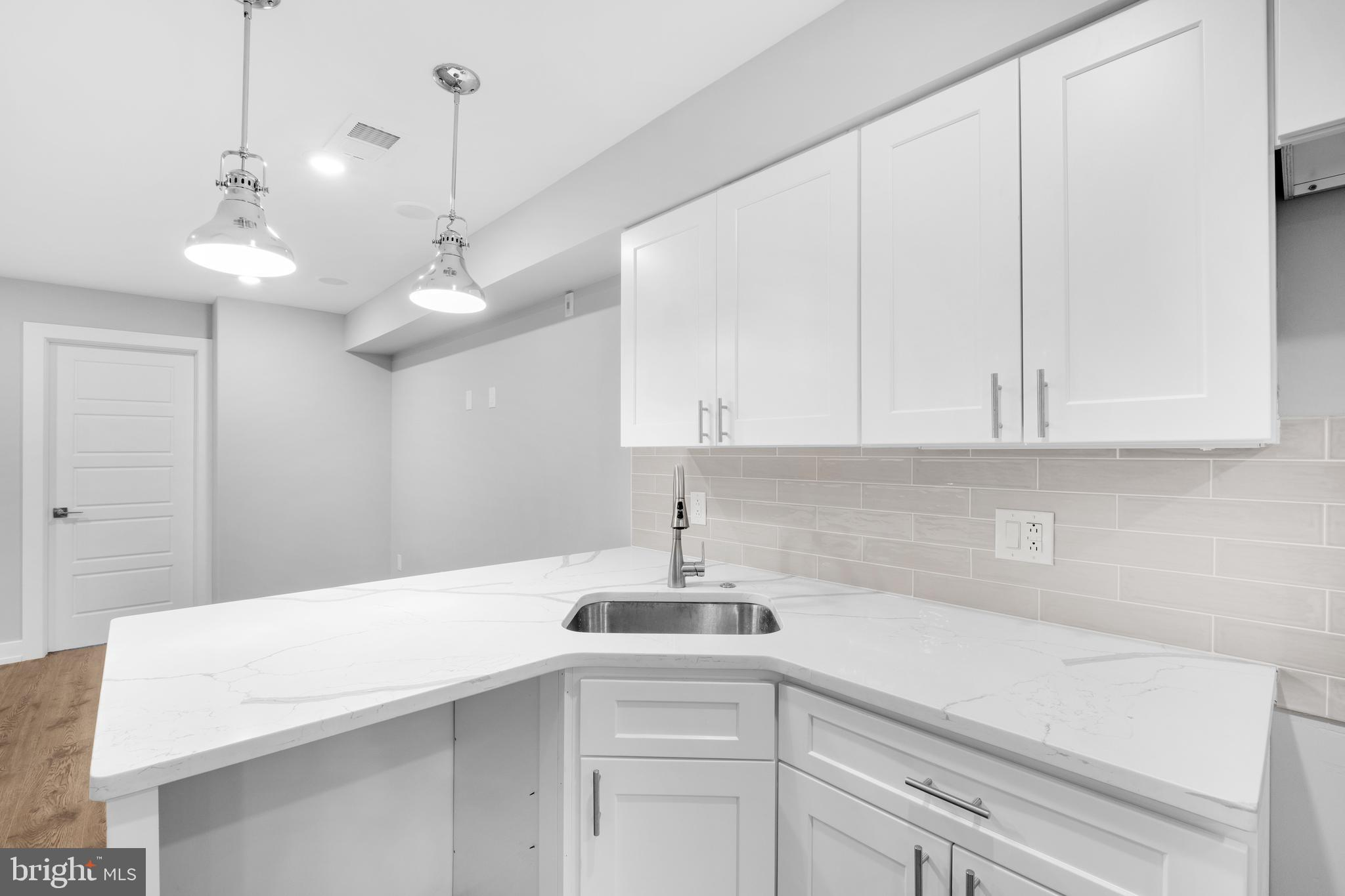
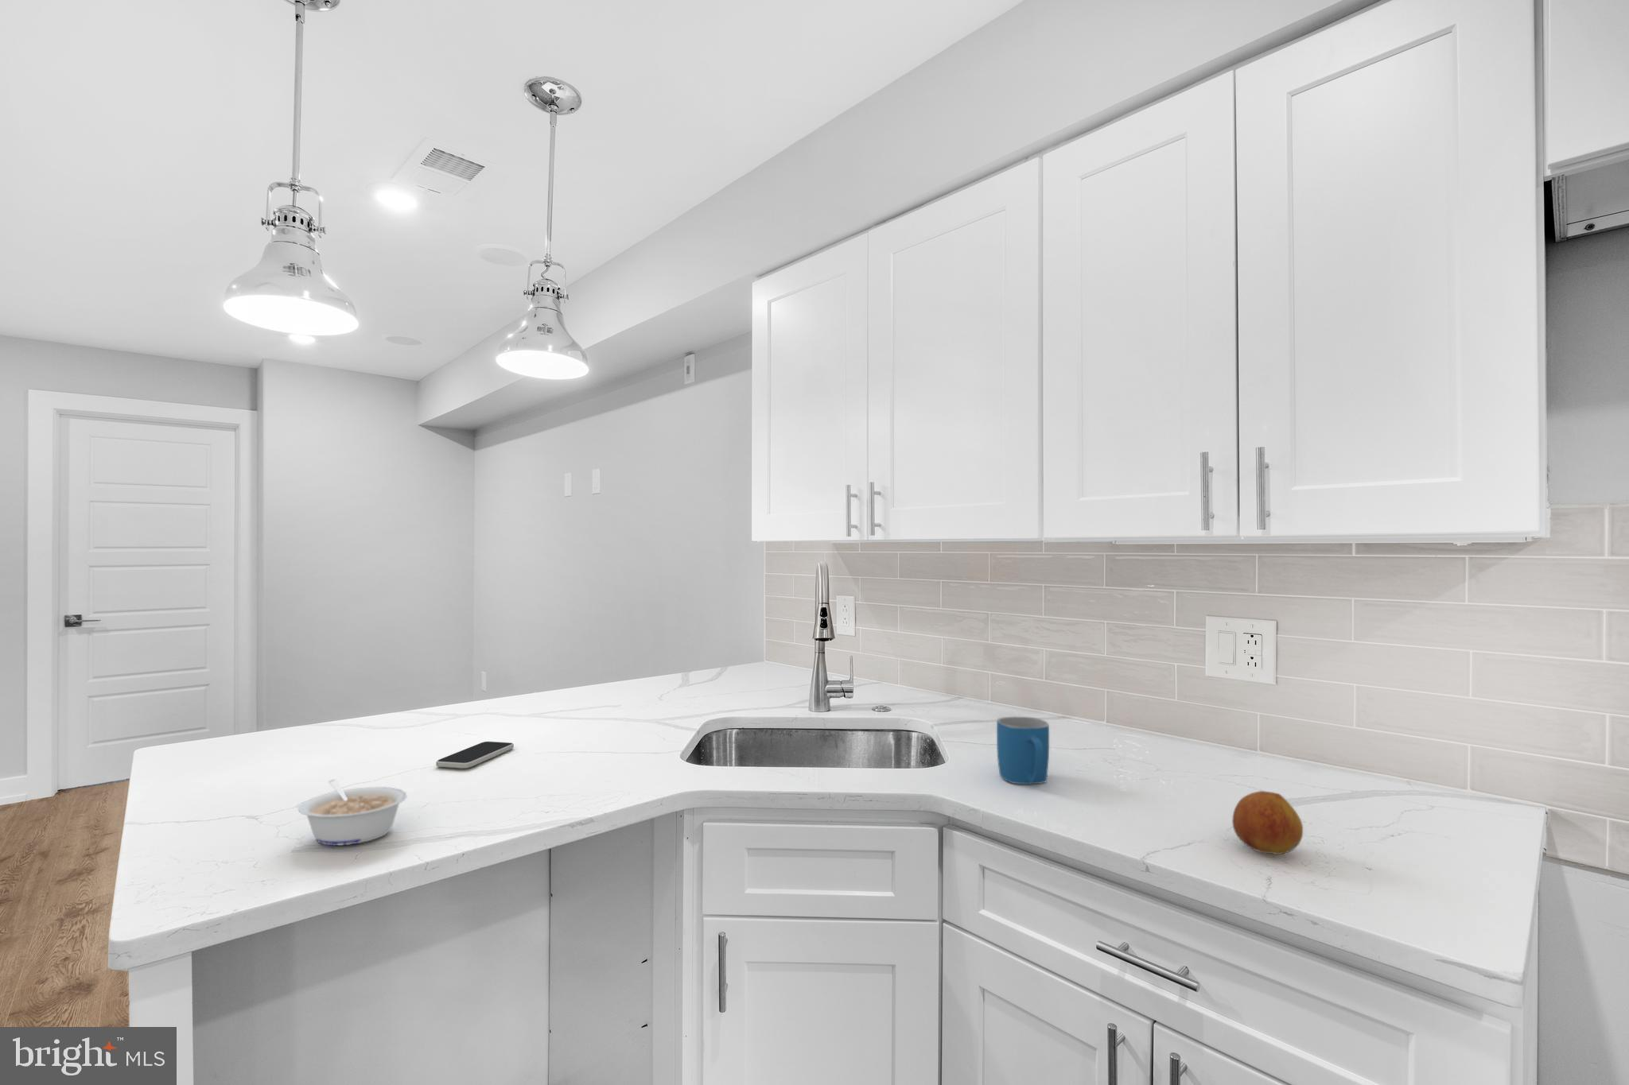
+ legume [298,779,408,845]
+ smartphone [435,741,515,769]
+ fruit [1232,790,1303,855]
+ mug [996,716,1050,786]
